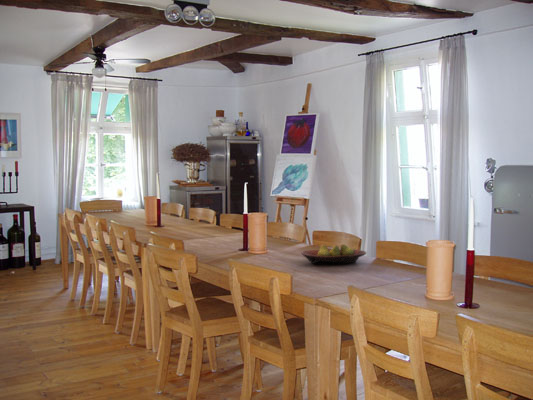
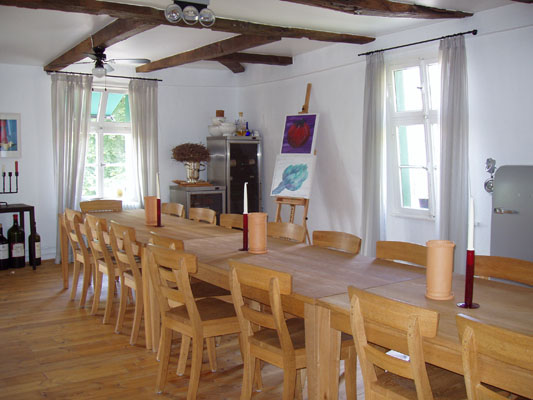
- fruit bowl [300,243,367,265]
